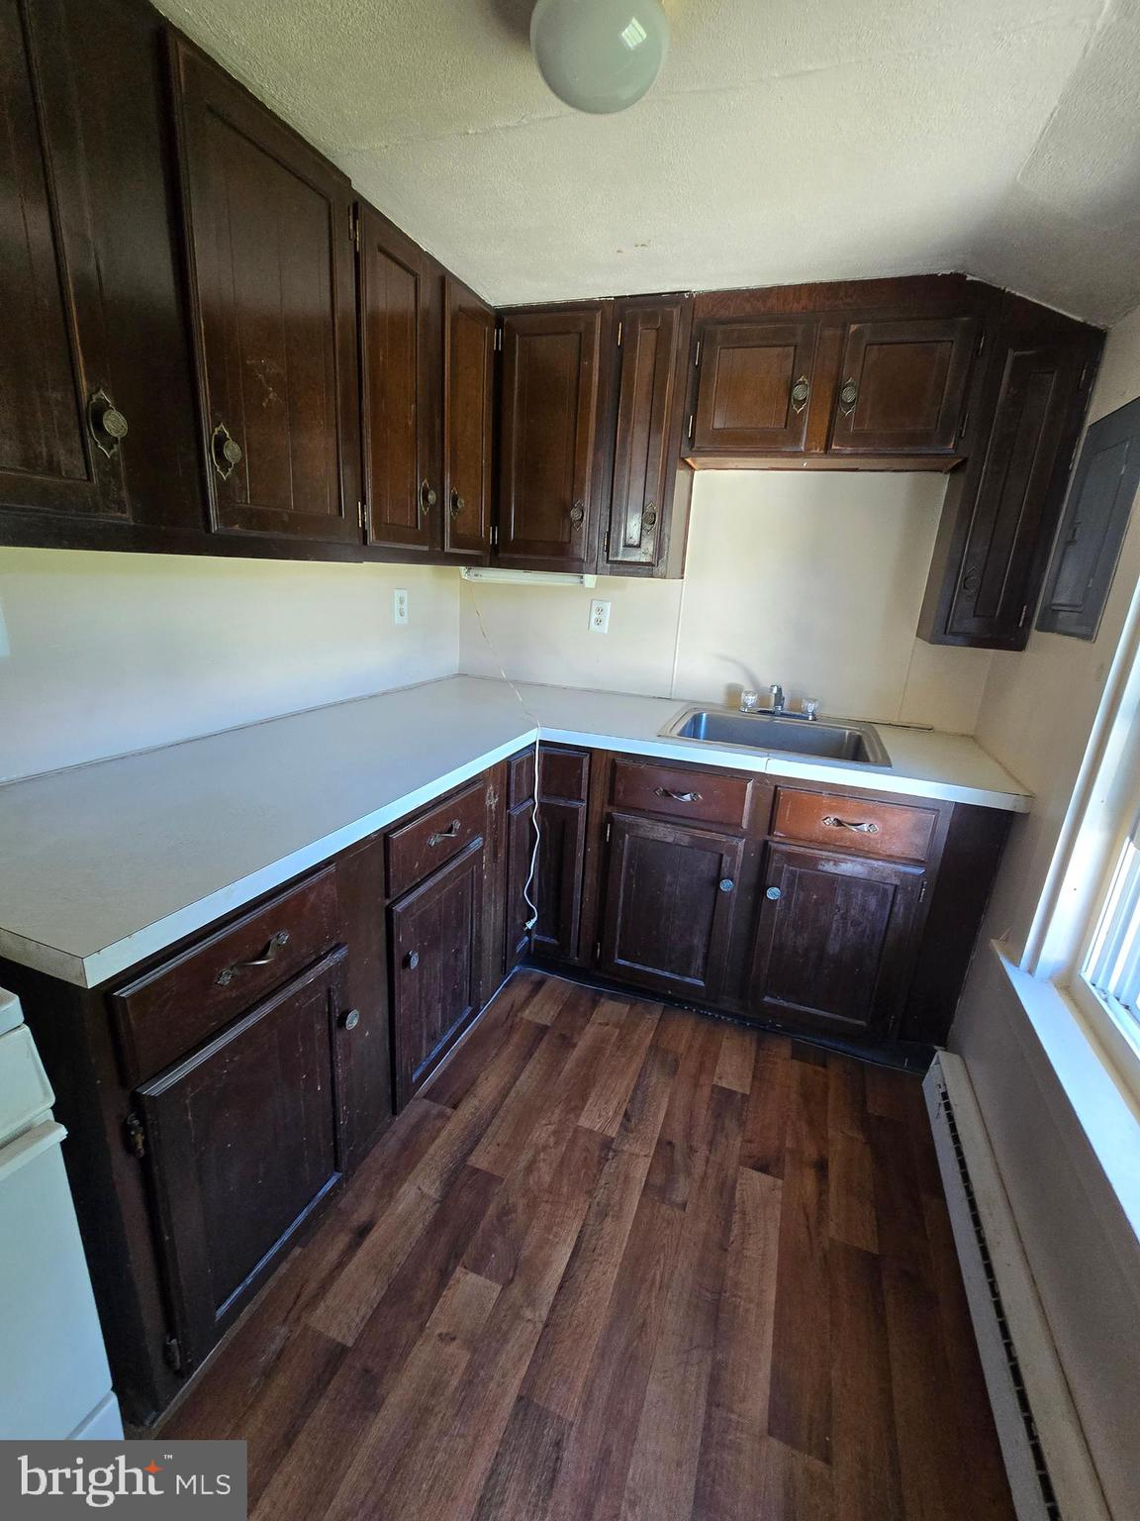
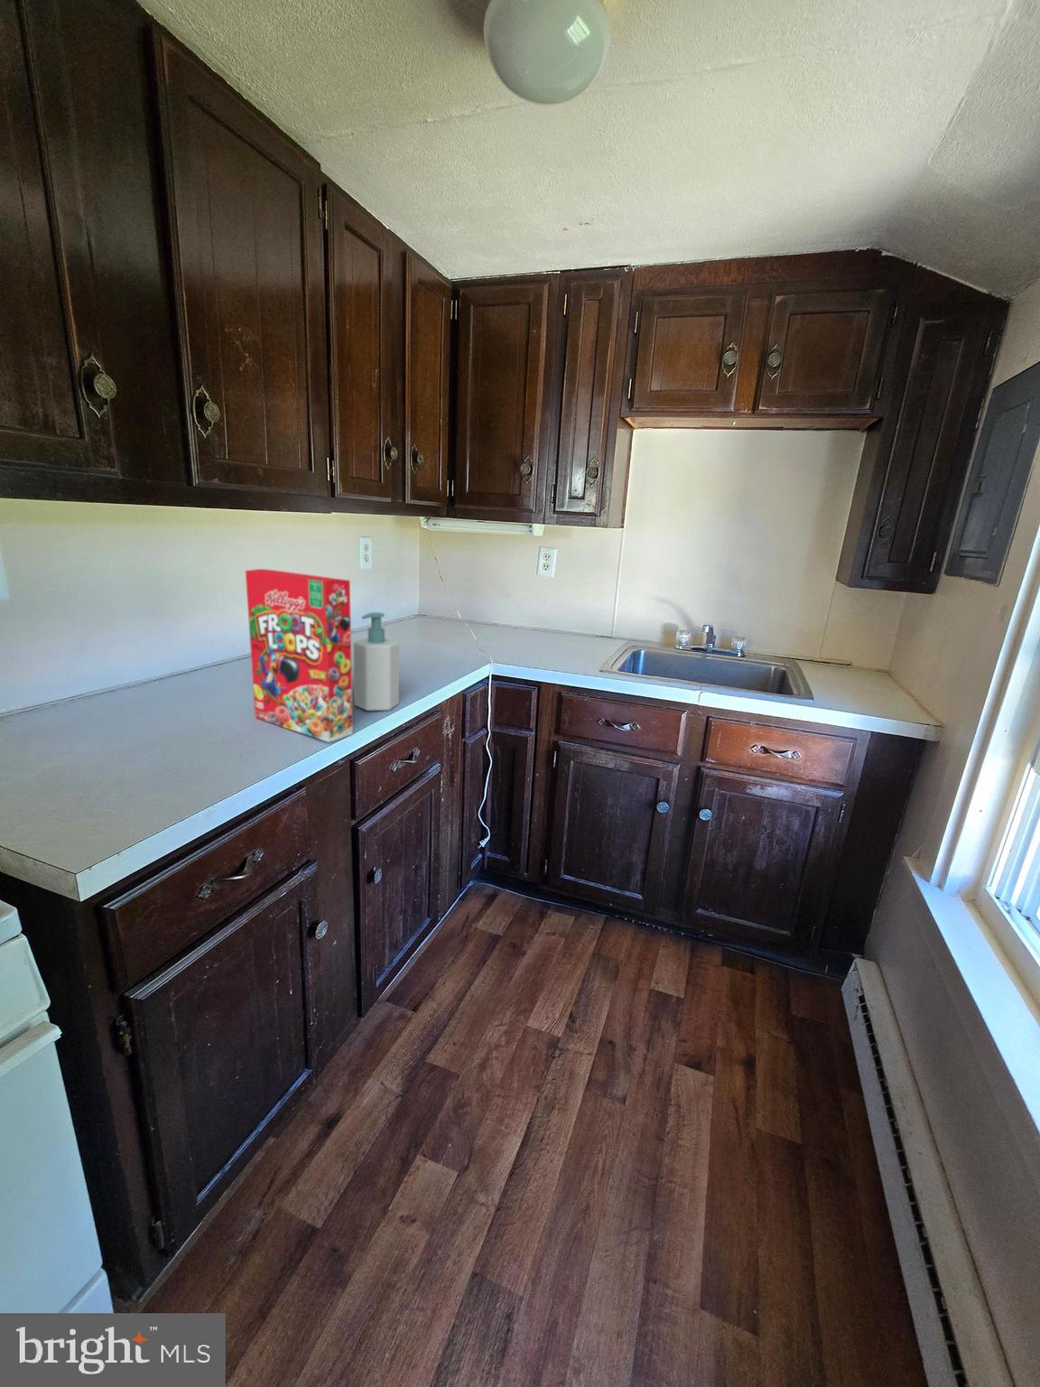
+ soap bottle [353,612,400,712]
+ cereal box [245,568,354,743]
